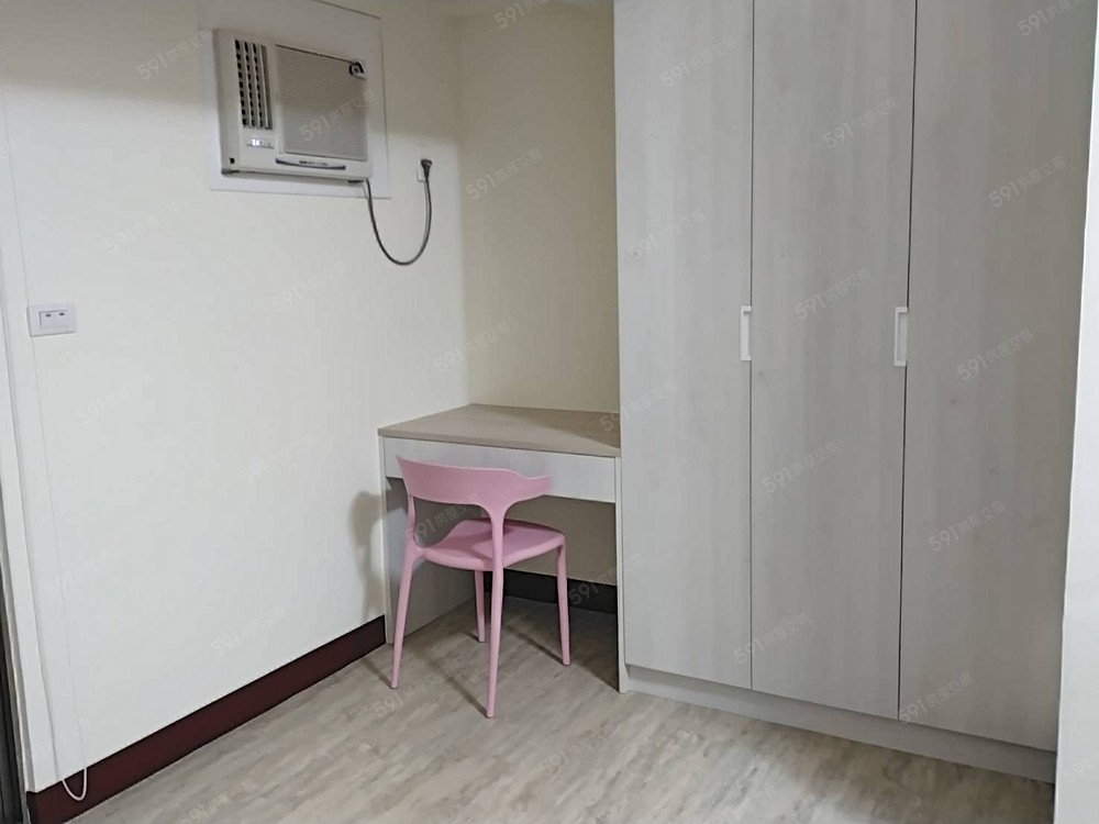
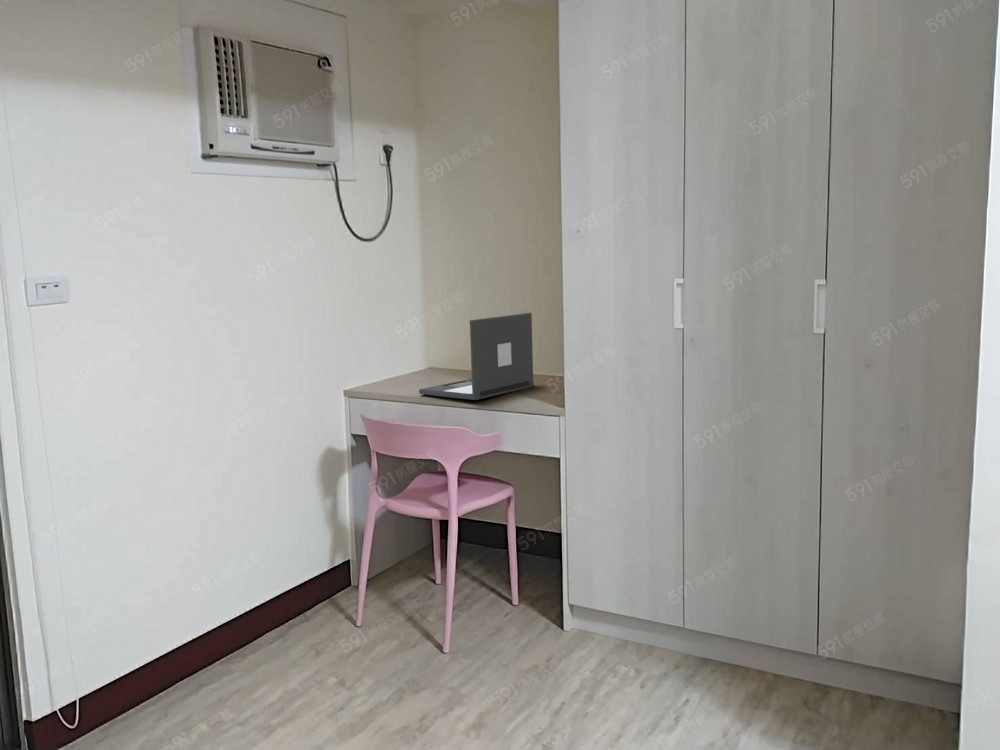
+ laptop [418,312,535,401]
